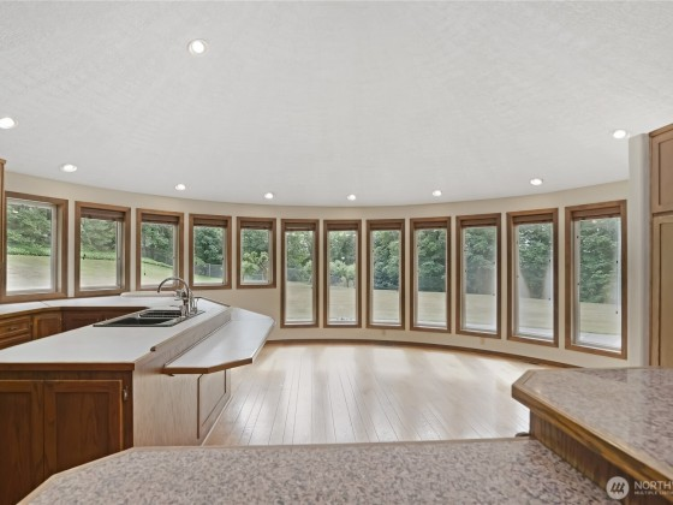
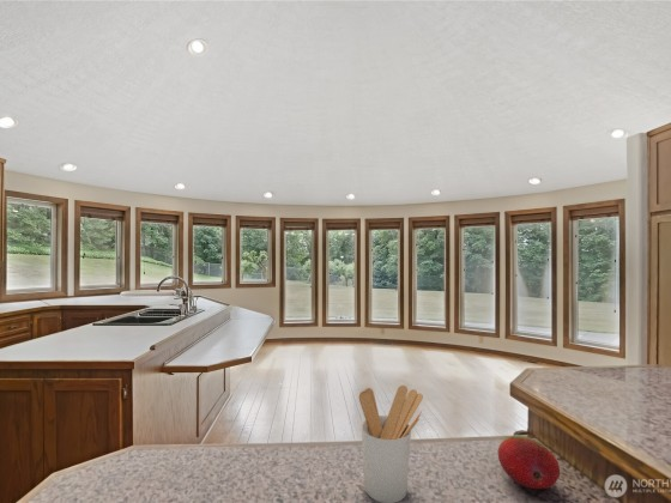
+ fruit [496,435,561,490]
+ utensil holder [358,384,424,503]
